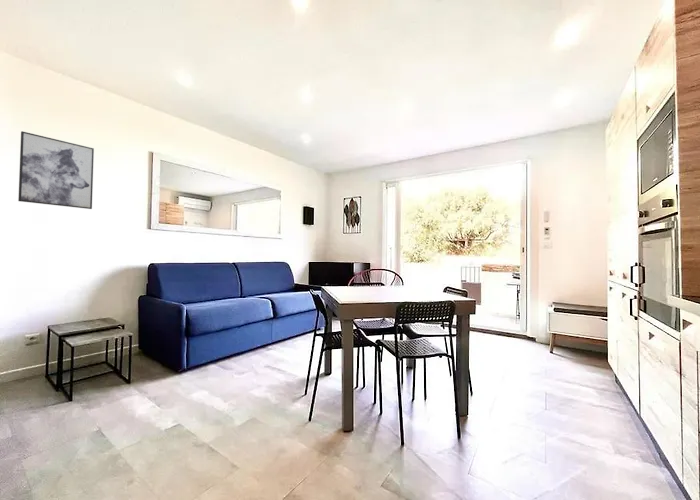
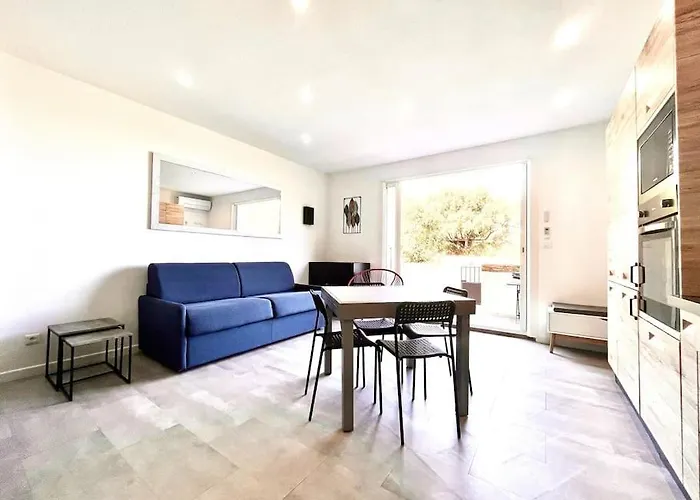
- wall art [17,131,95,210]
